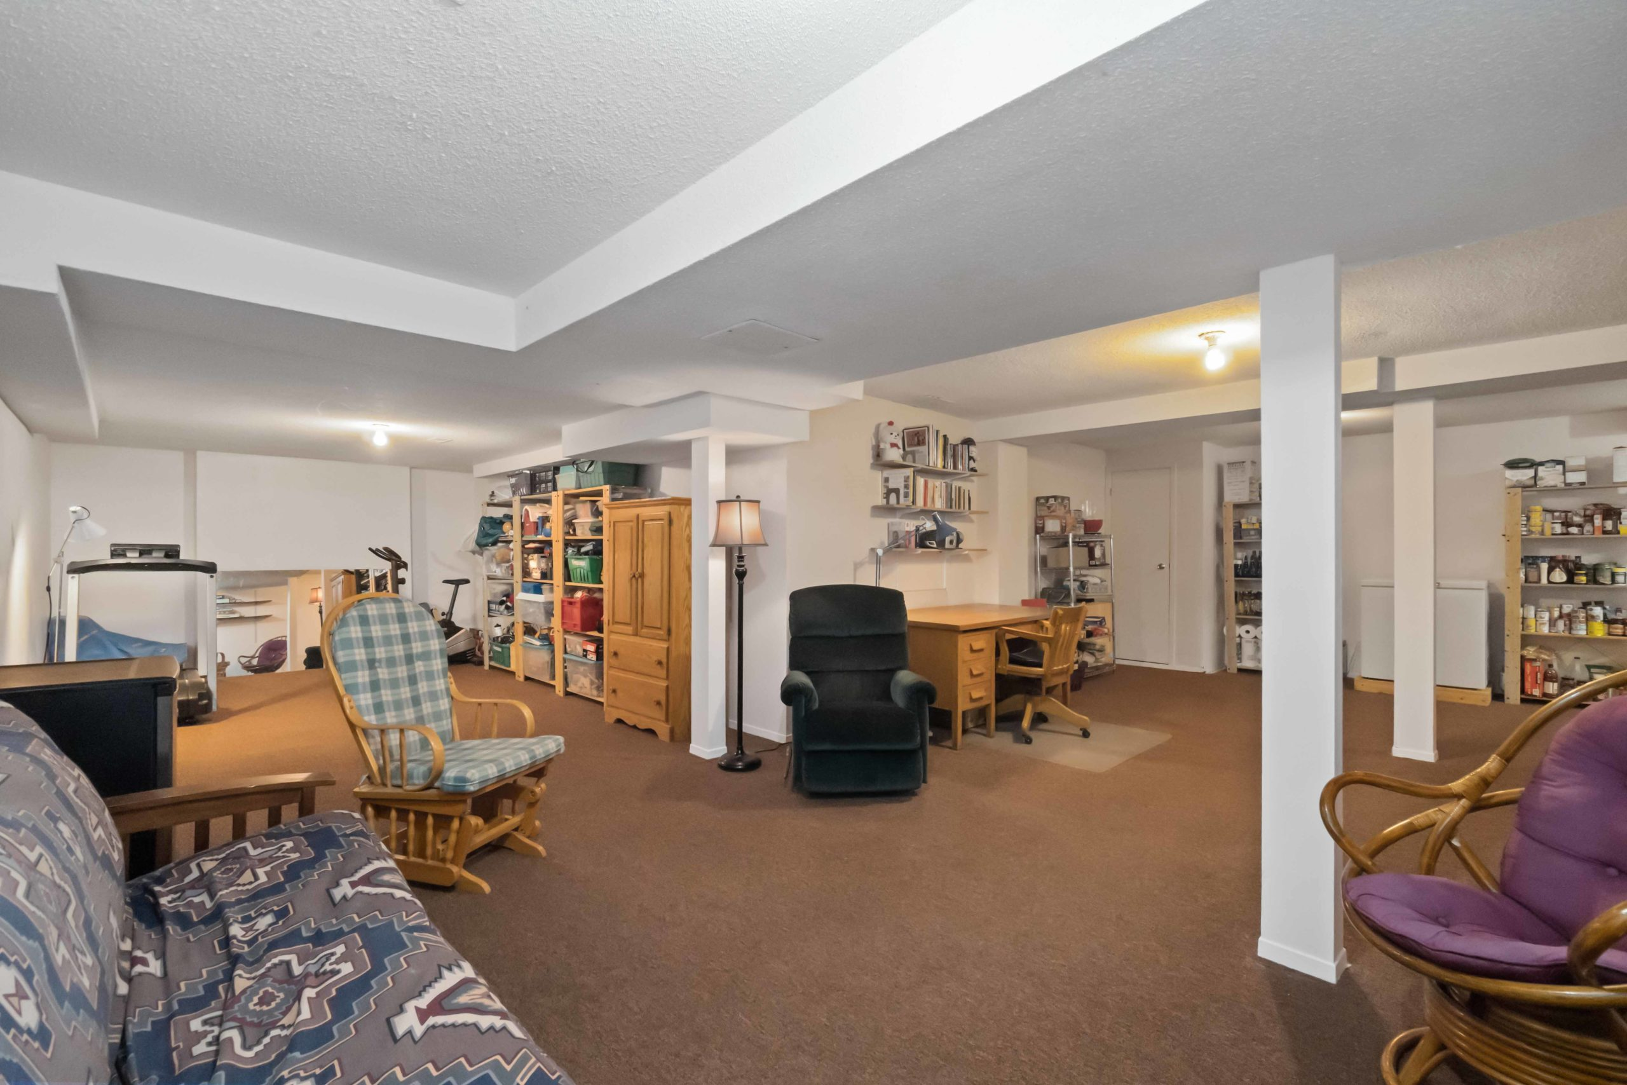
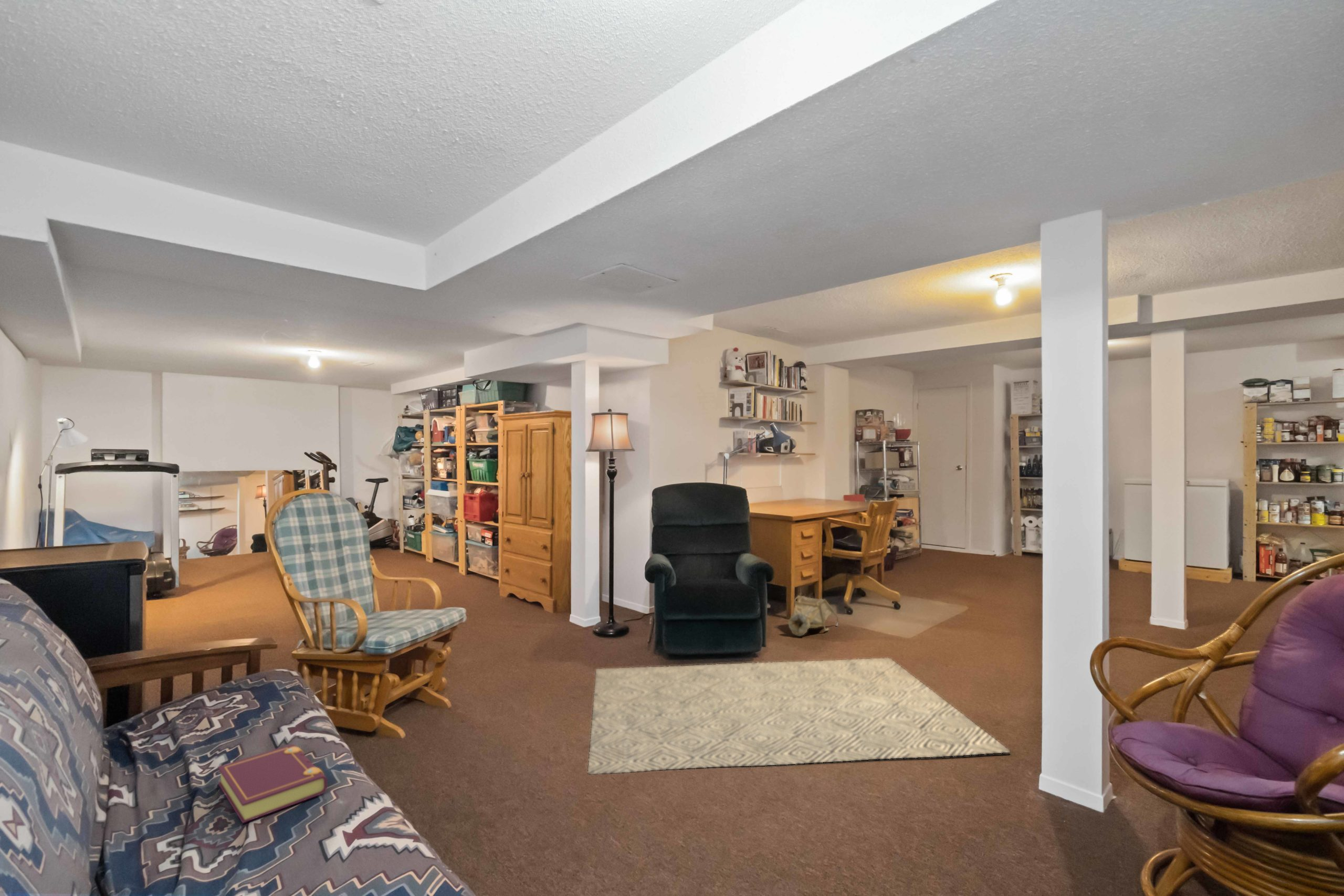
+ bag [787,595,839,637]
+ rug [587,657,1011,775]
+ book [217,744,328,824]
